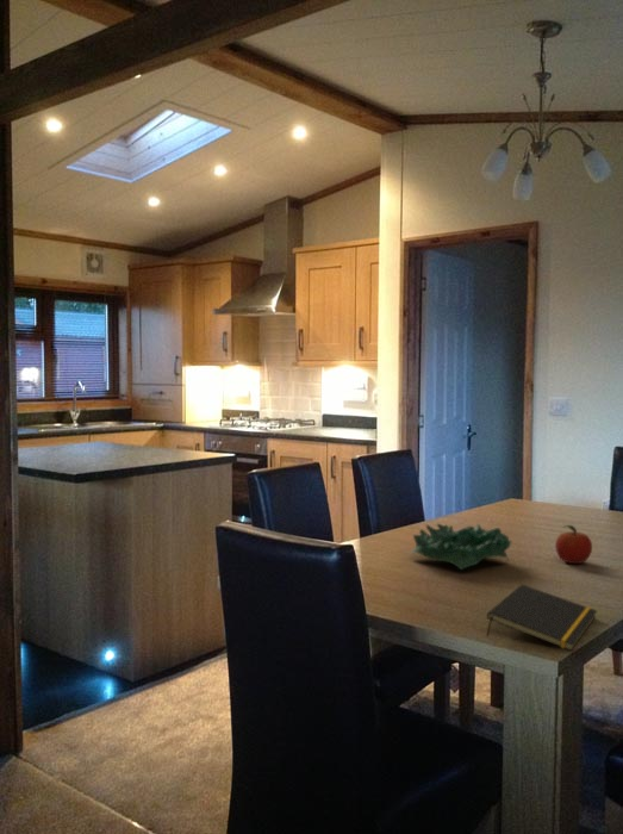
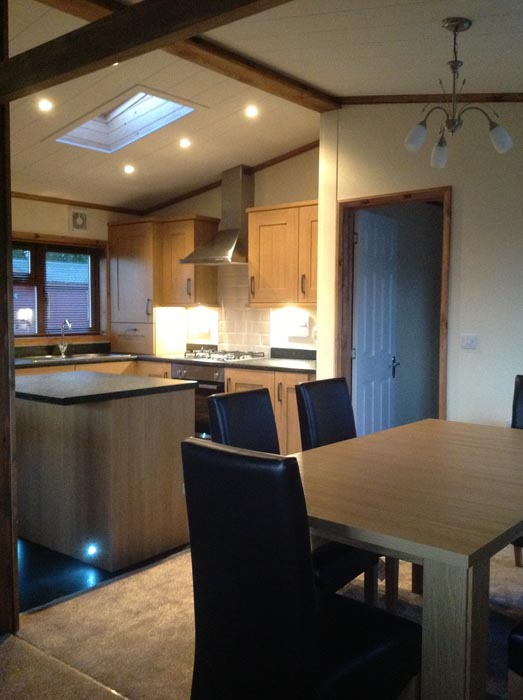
- fruit [554,524,593,565]
- decorative bowl [409,522,513,571]
- notepad [485,583,598,652]
